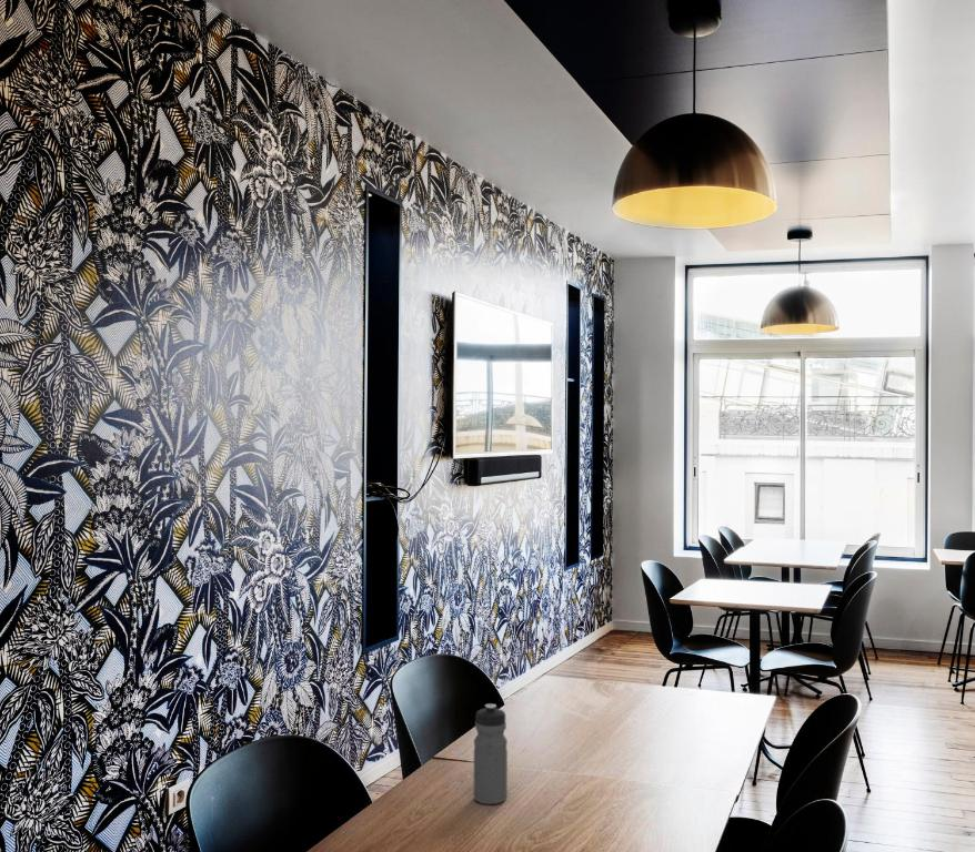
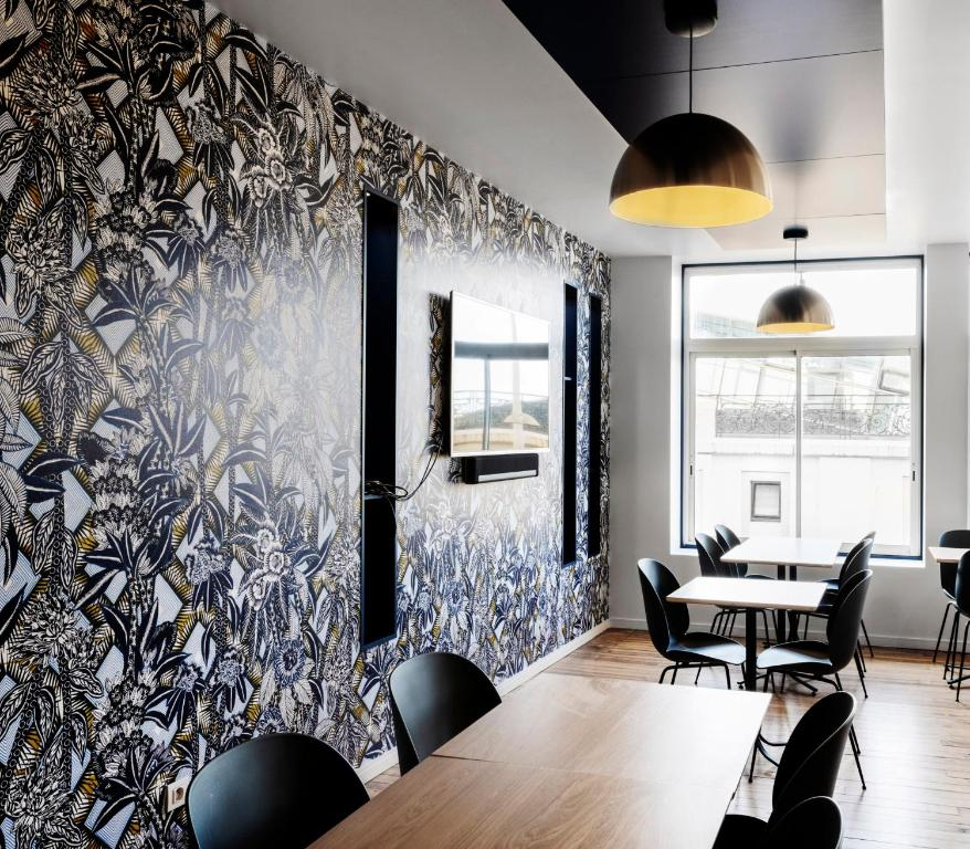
- water bottle [473,703,509,805]
